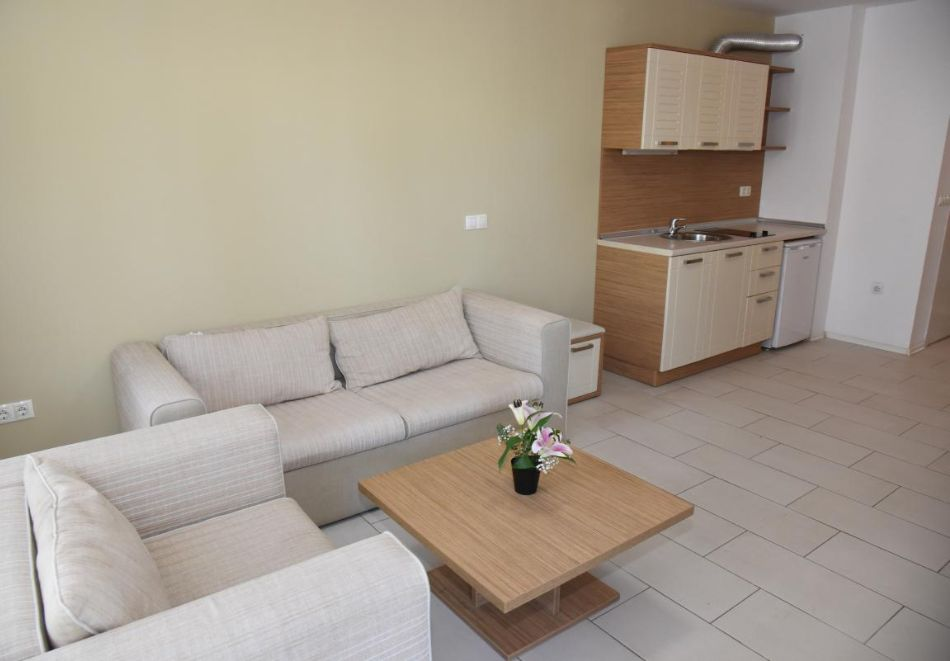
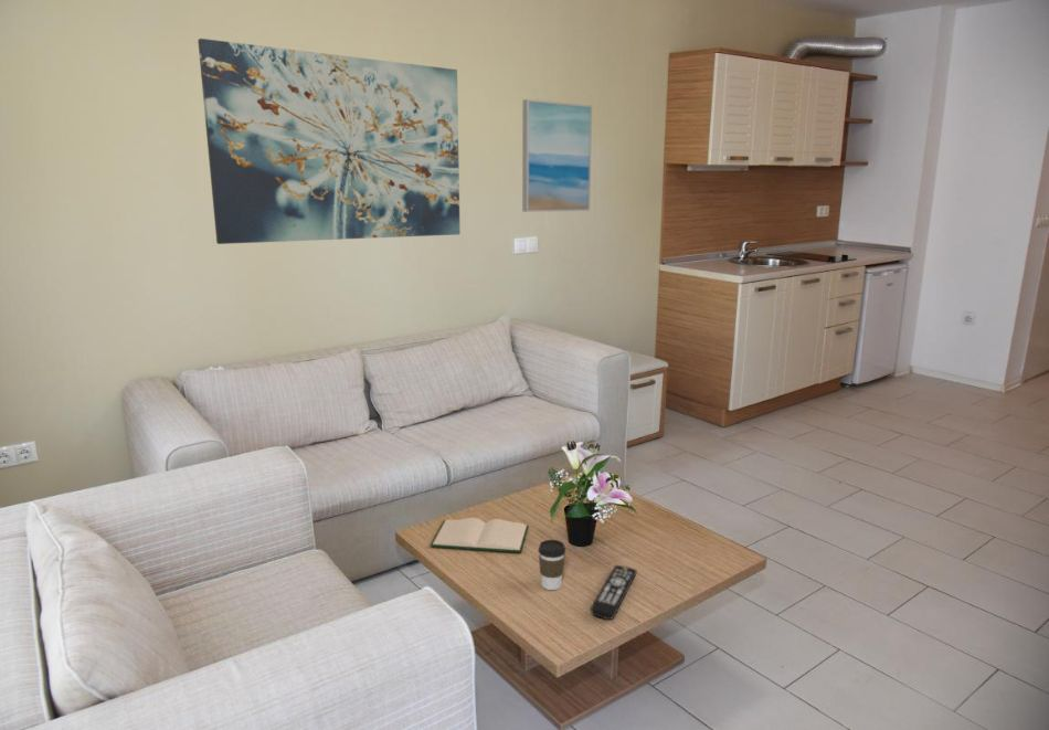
+ remote control [590,564,637,621]
+ hardback book [430,517,530,554]
+ wall art [197,38,462,245]
+ coffee cup [538,539,566,591]
+ wall art [521,98,593,213]
